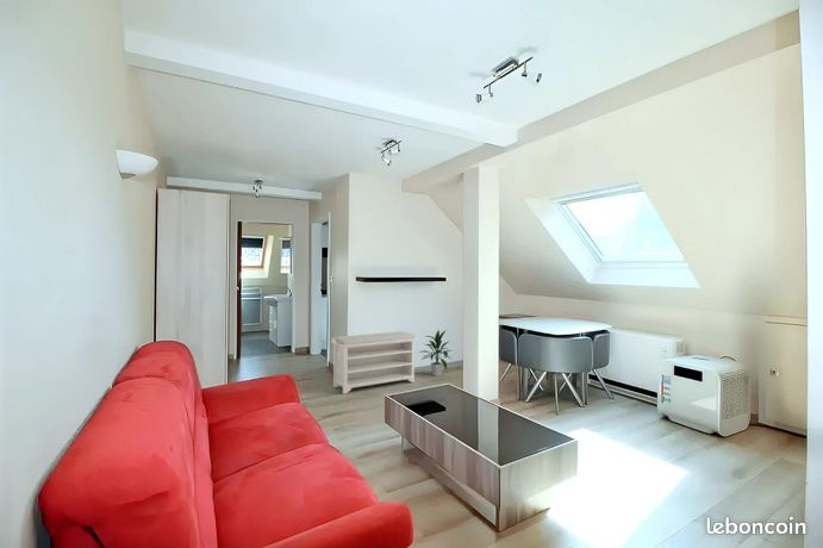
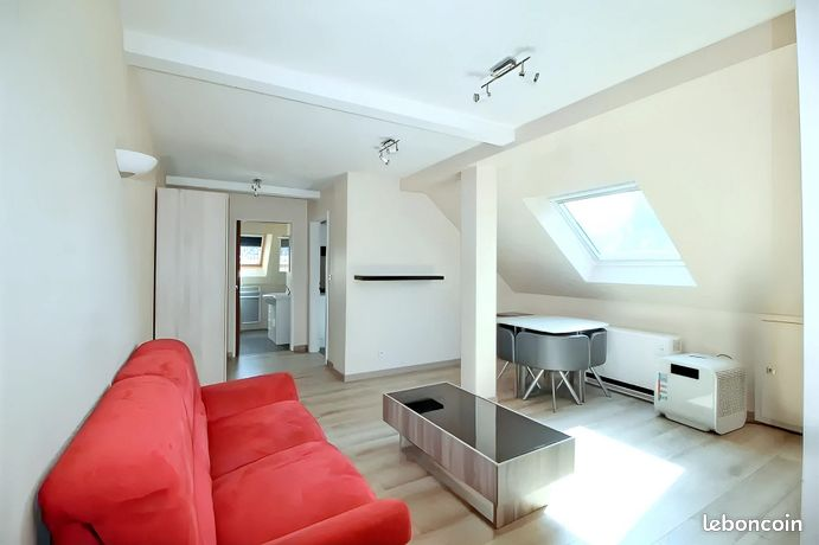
- bench [330,330,419,396]
- indoor plant [418,329,454,378]
